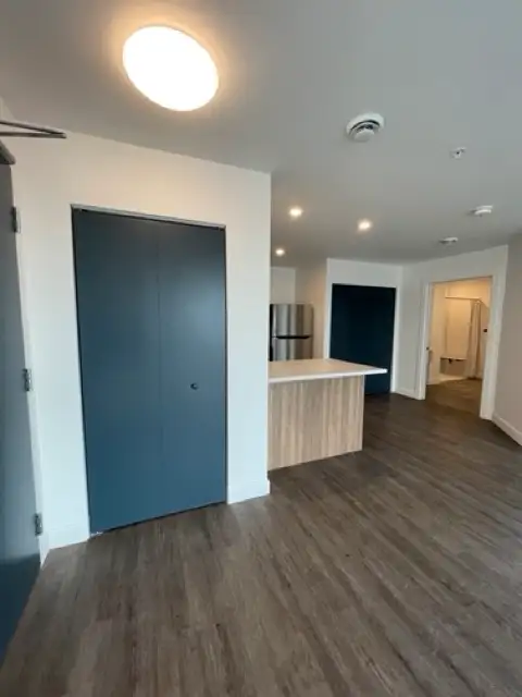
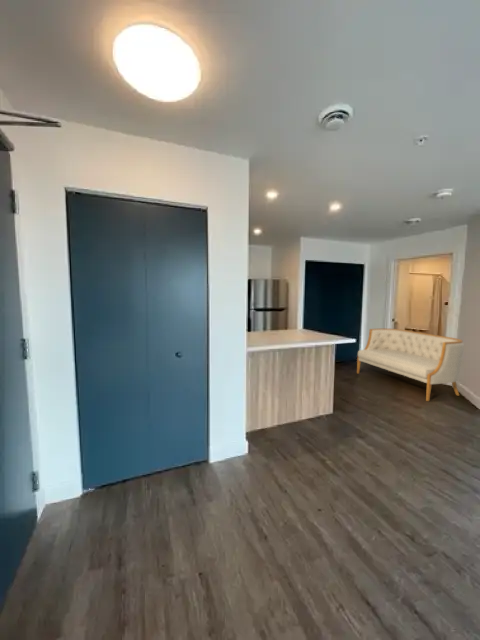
+ sofa [356,328,465,402]
